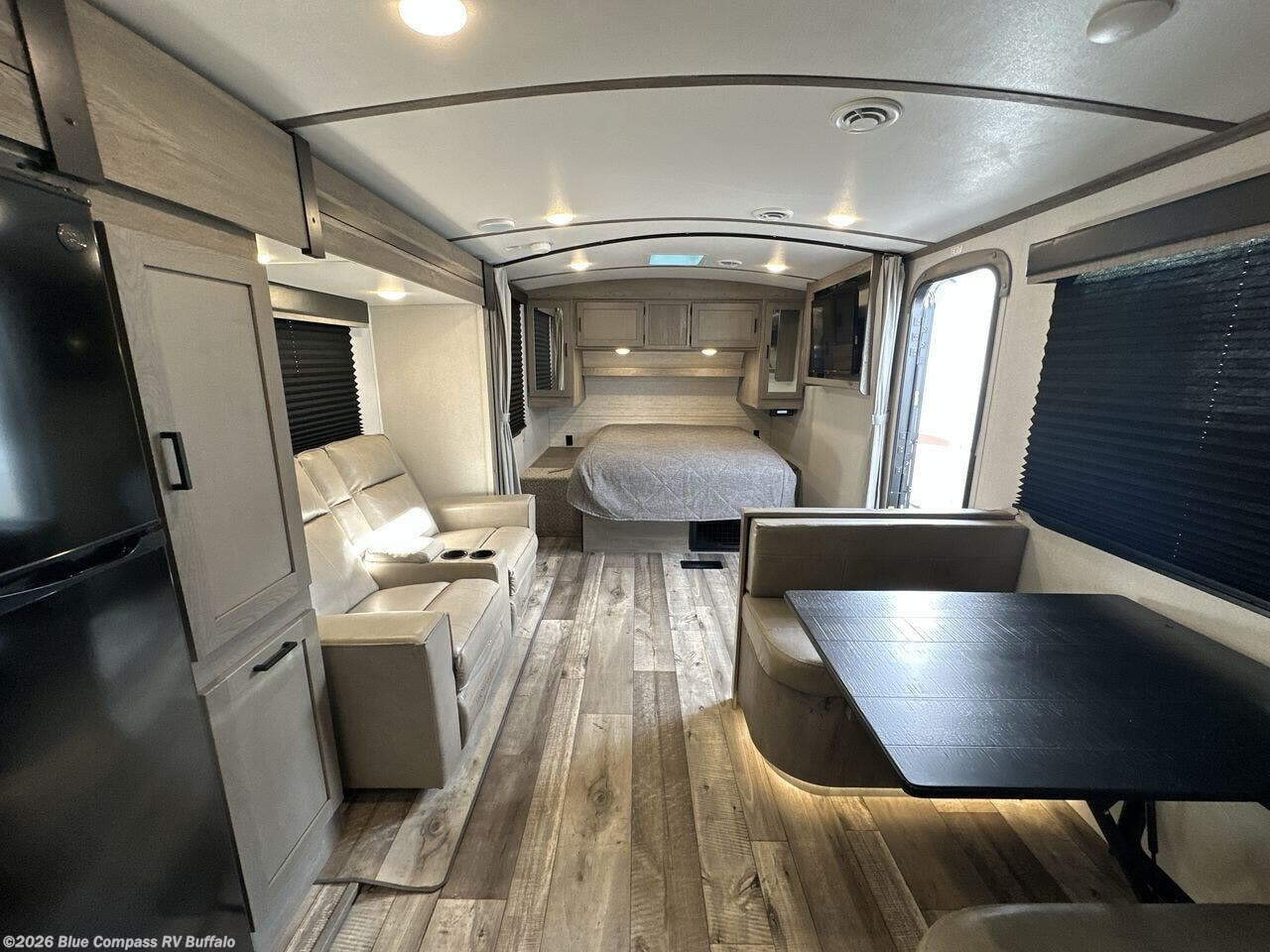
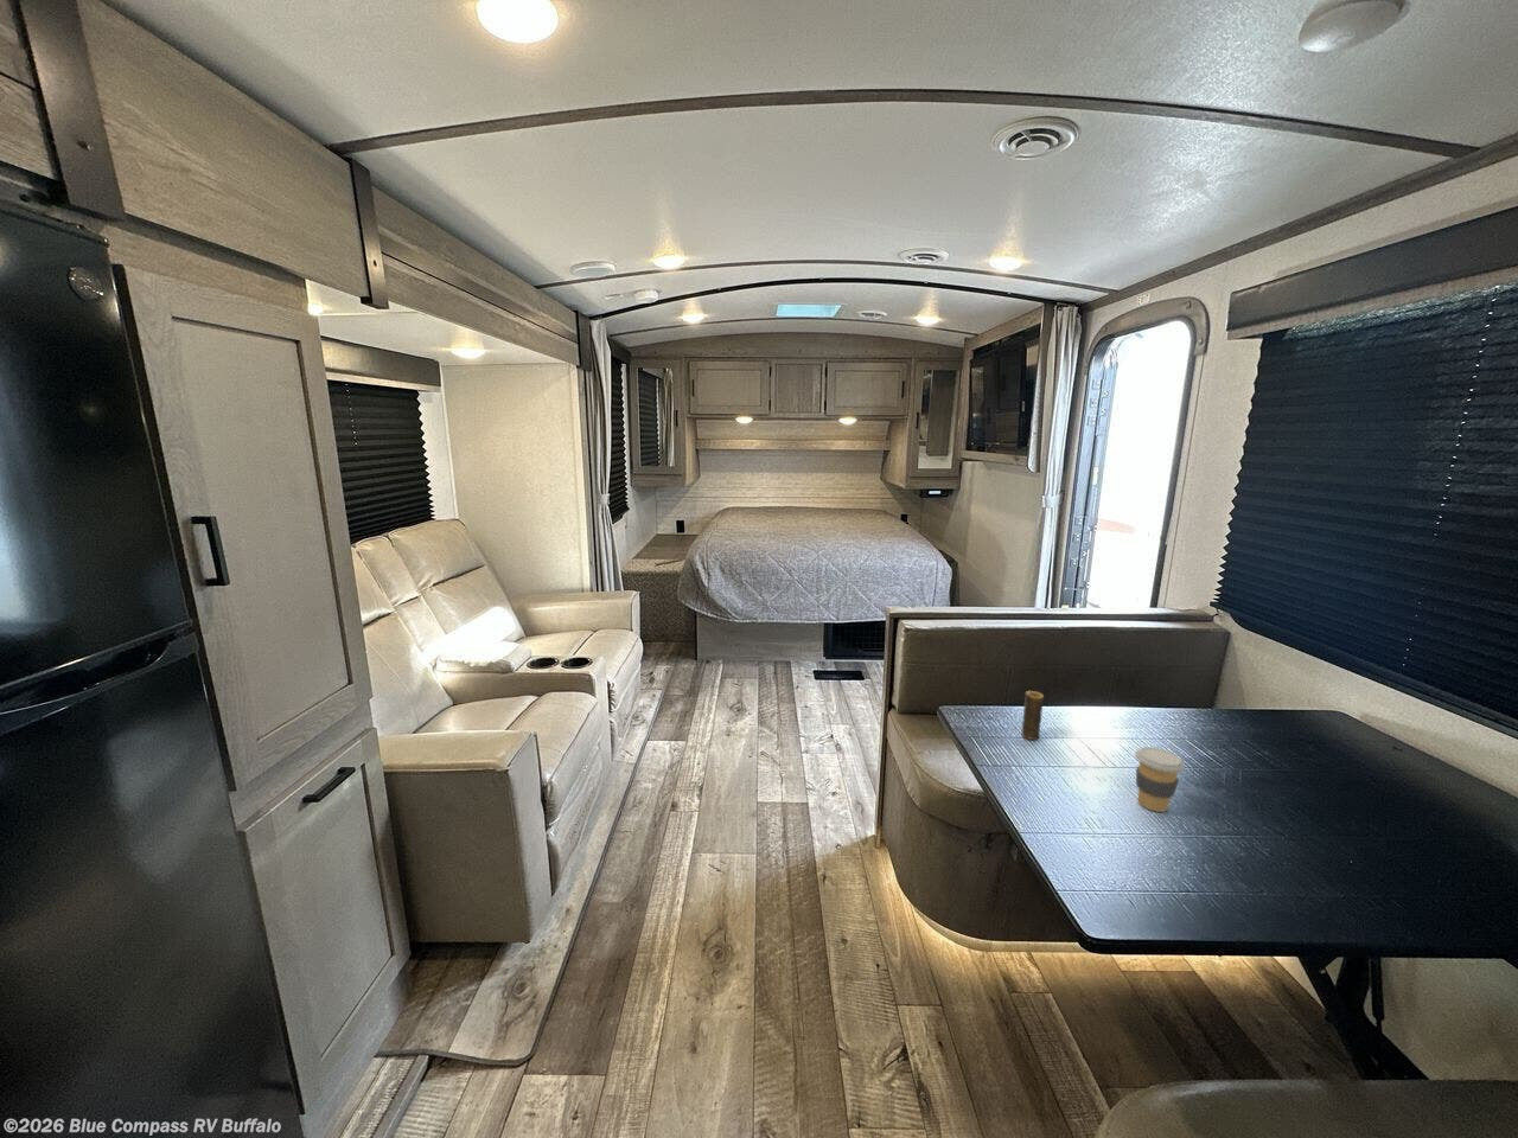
+ coffee cup [1134,746,1186,813]
+ candle [1021,690,1045,741]
